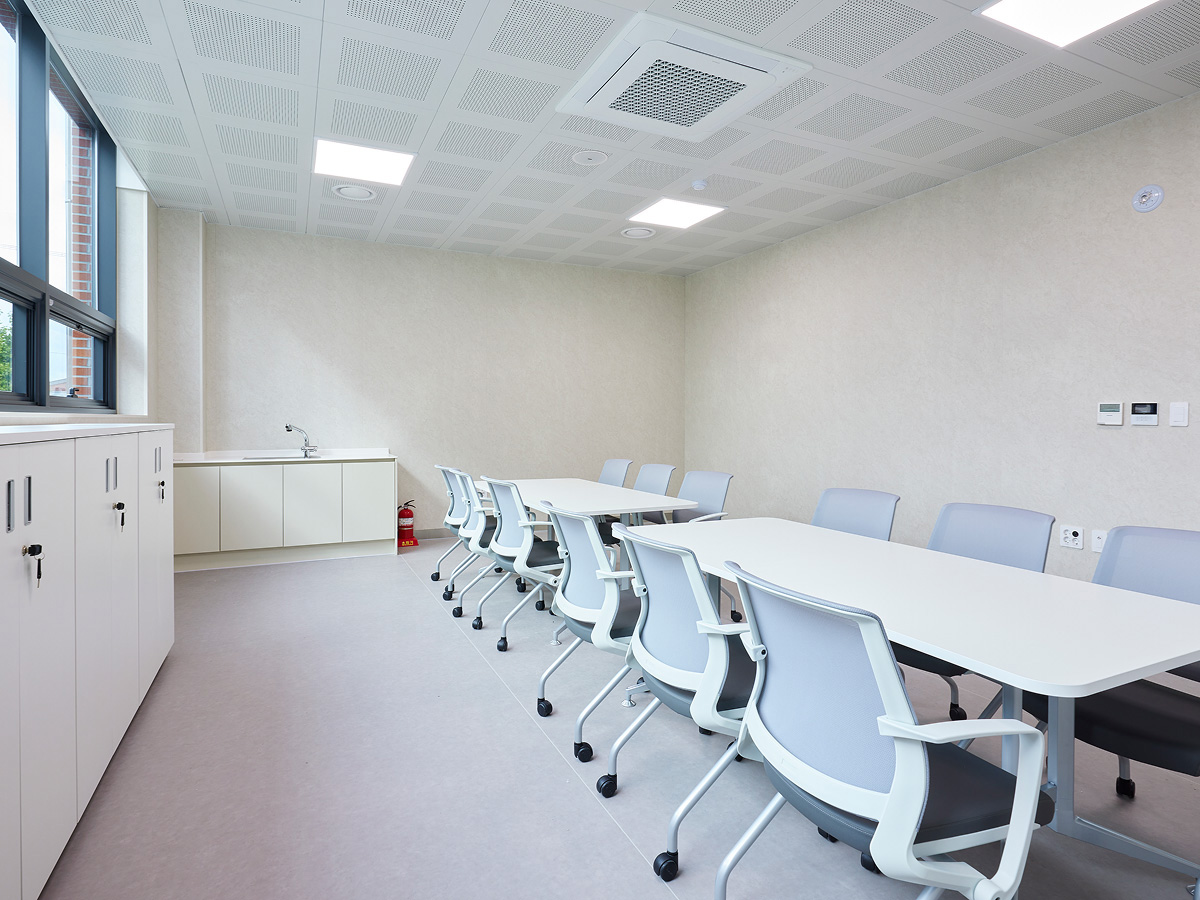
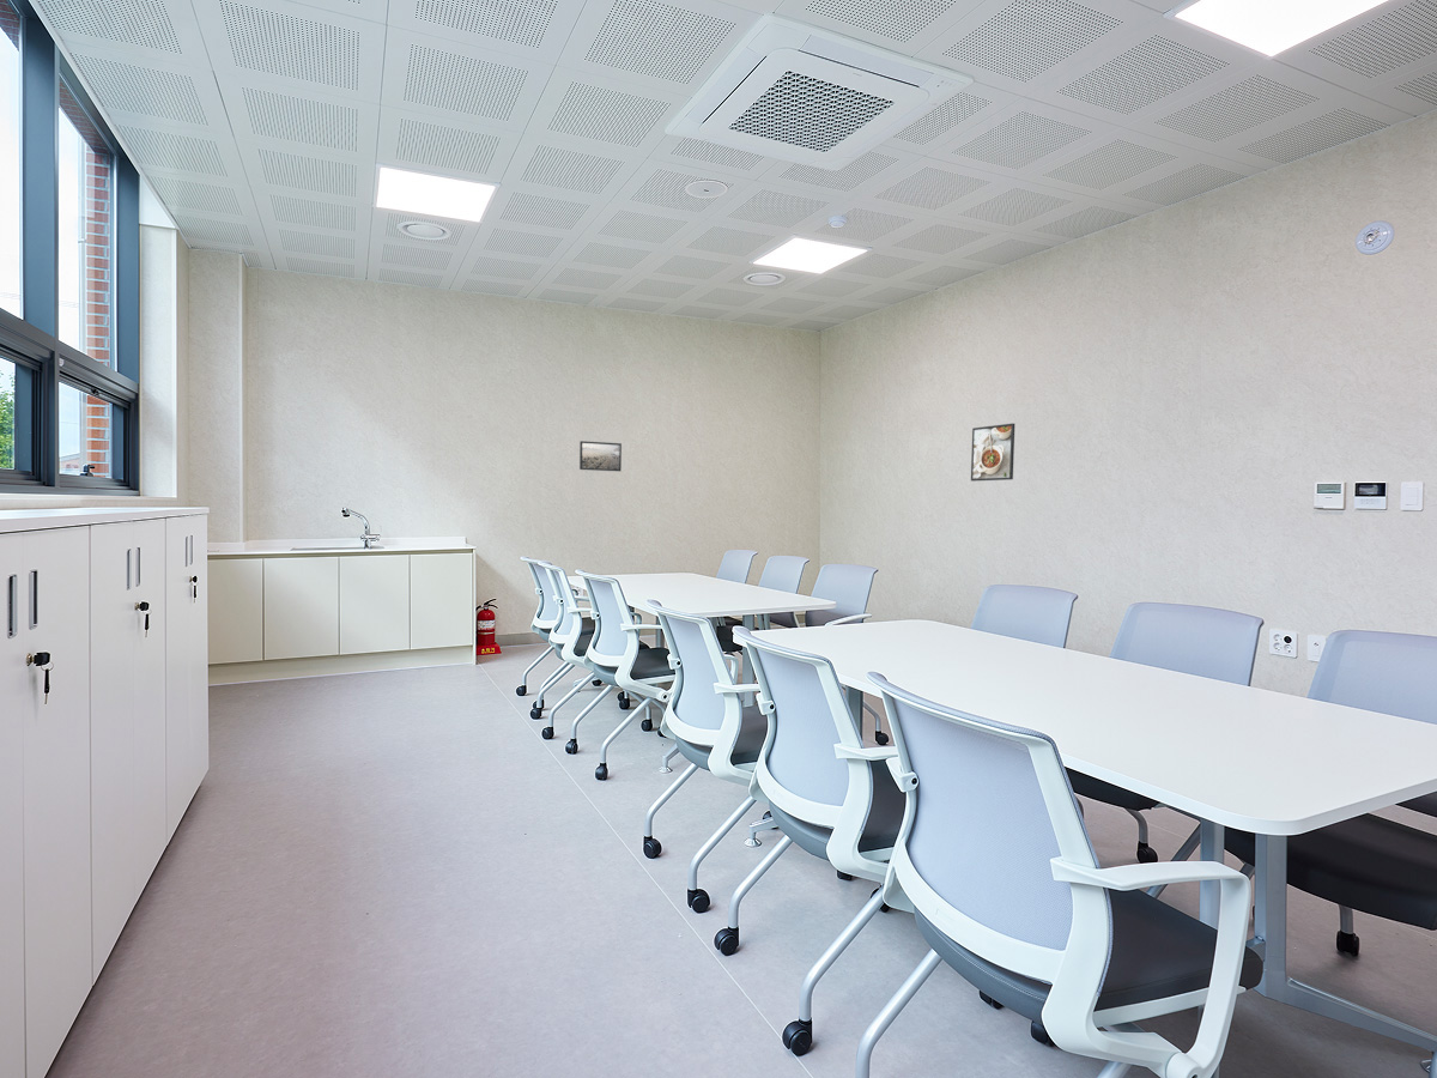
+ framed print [970,422,1015,483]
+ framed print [578,440,623,472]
